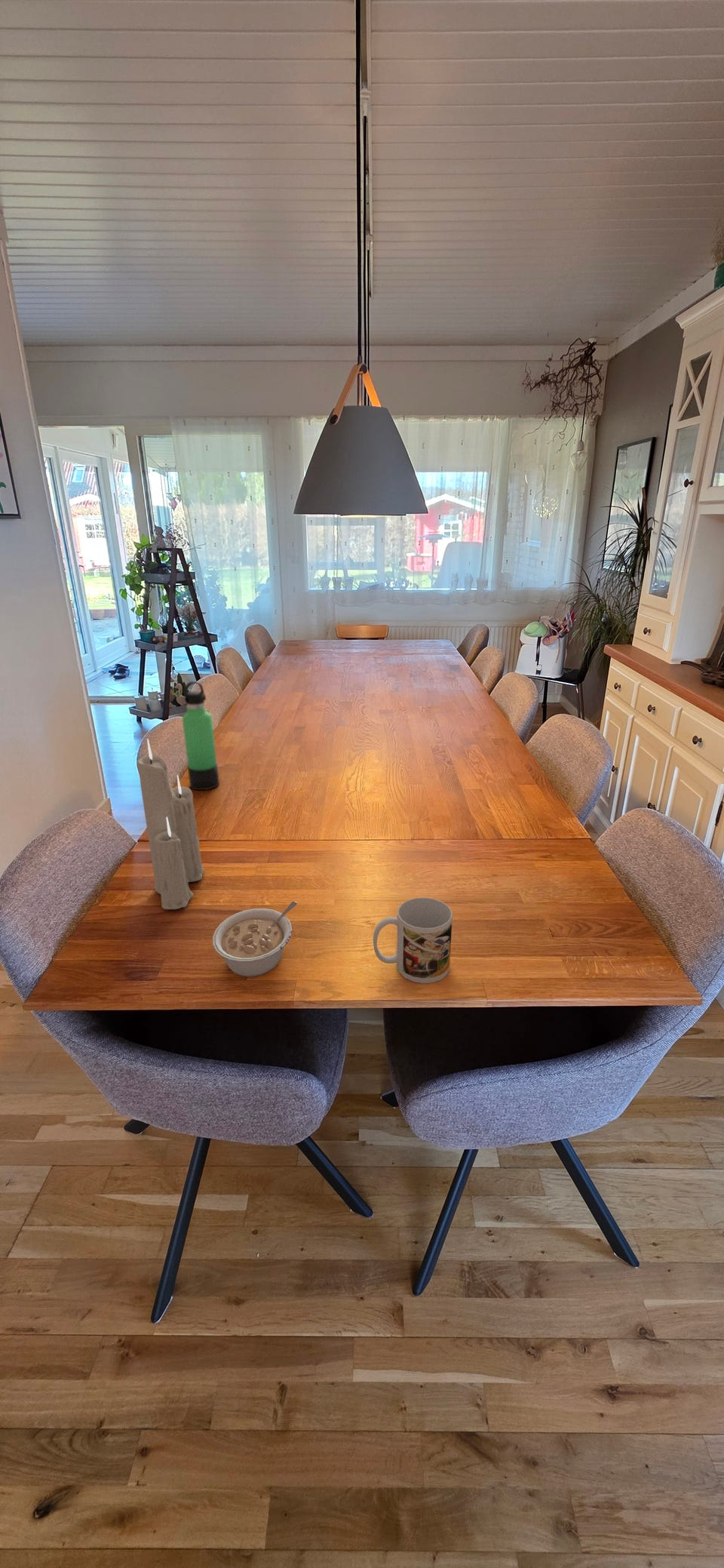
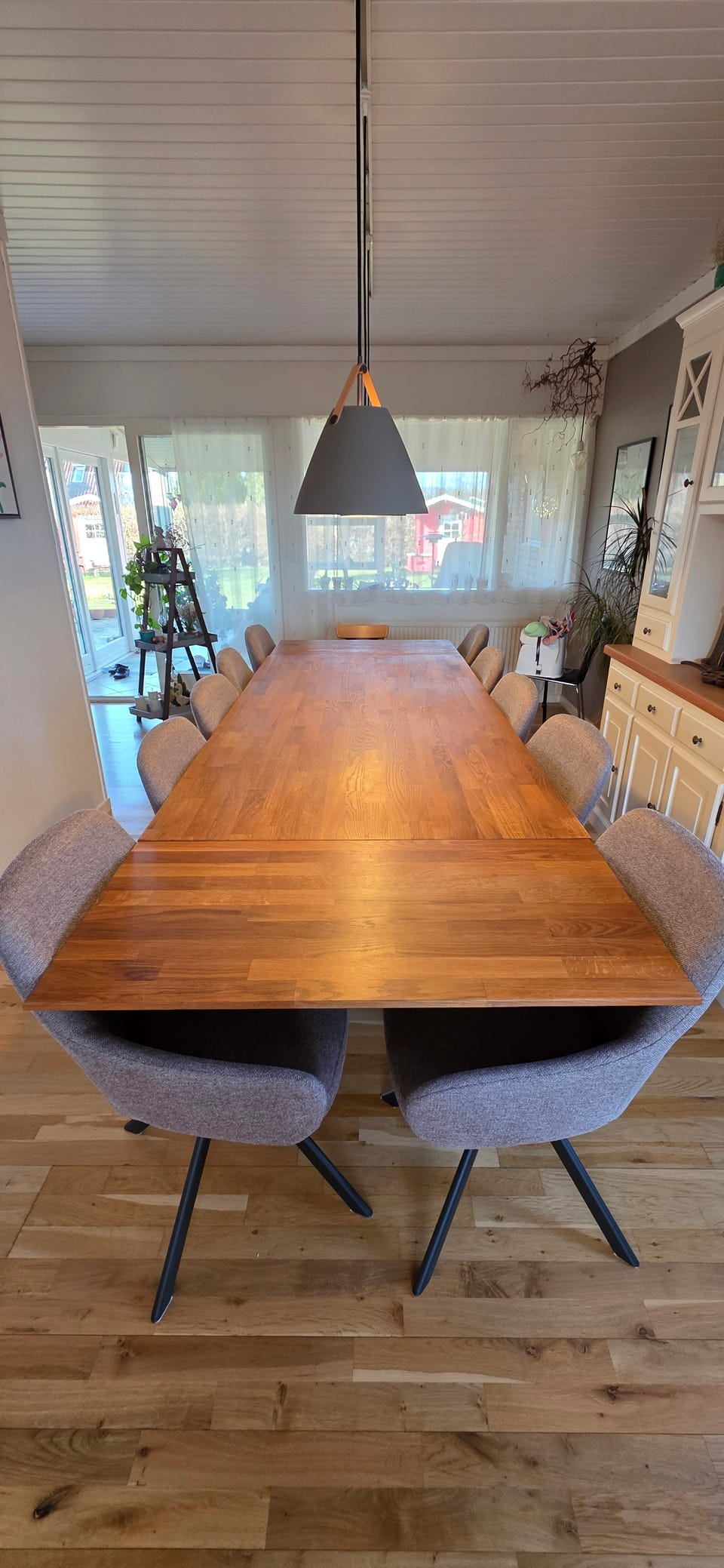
- mug [373,896,453,984]
- candle [137,738,205,910]
- legume [212,901,298,977]
- thermos bottle [181,681,220,791]
